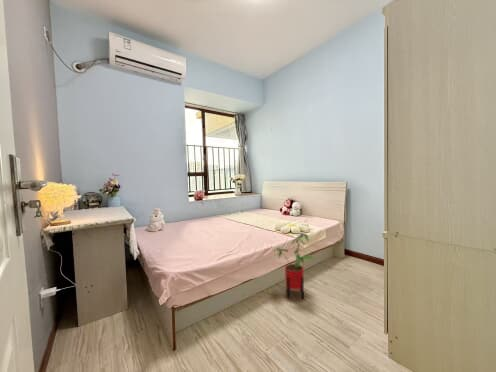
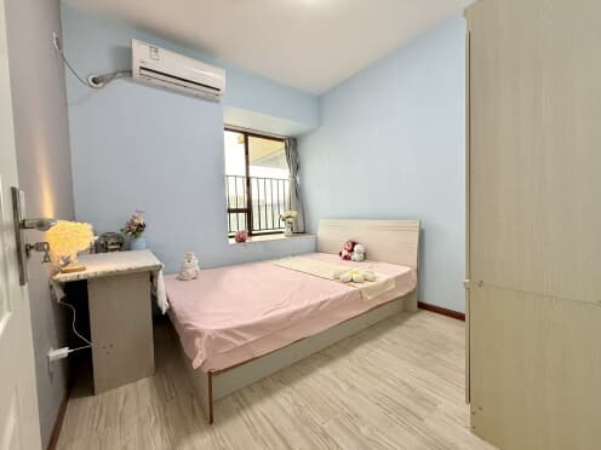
- house plant [275,232,315,299]
